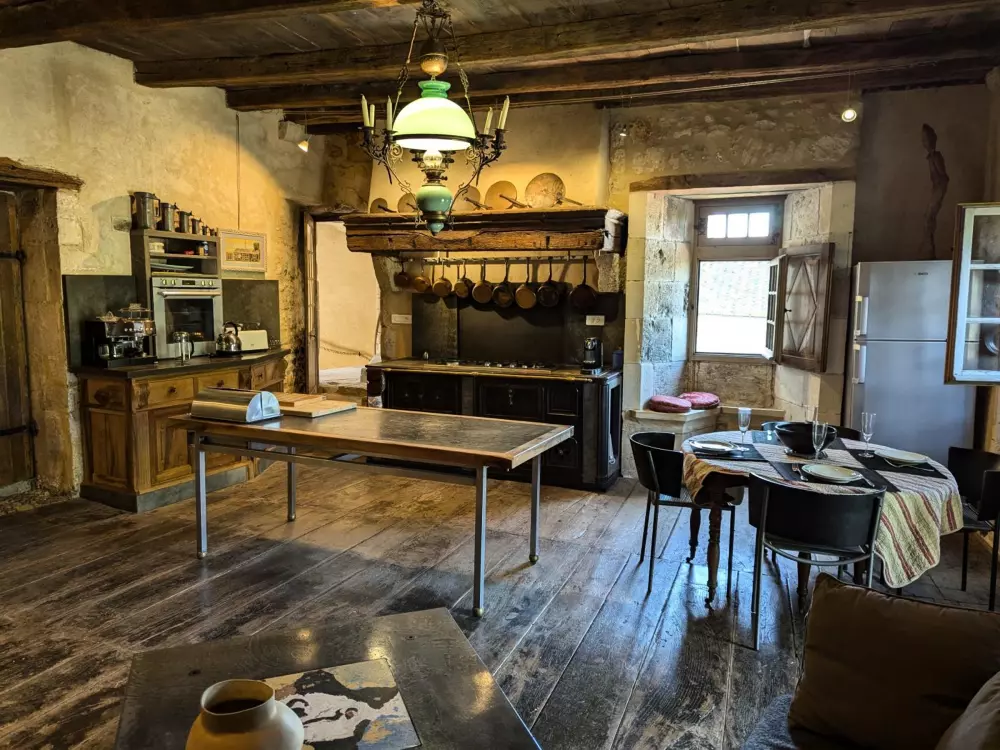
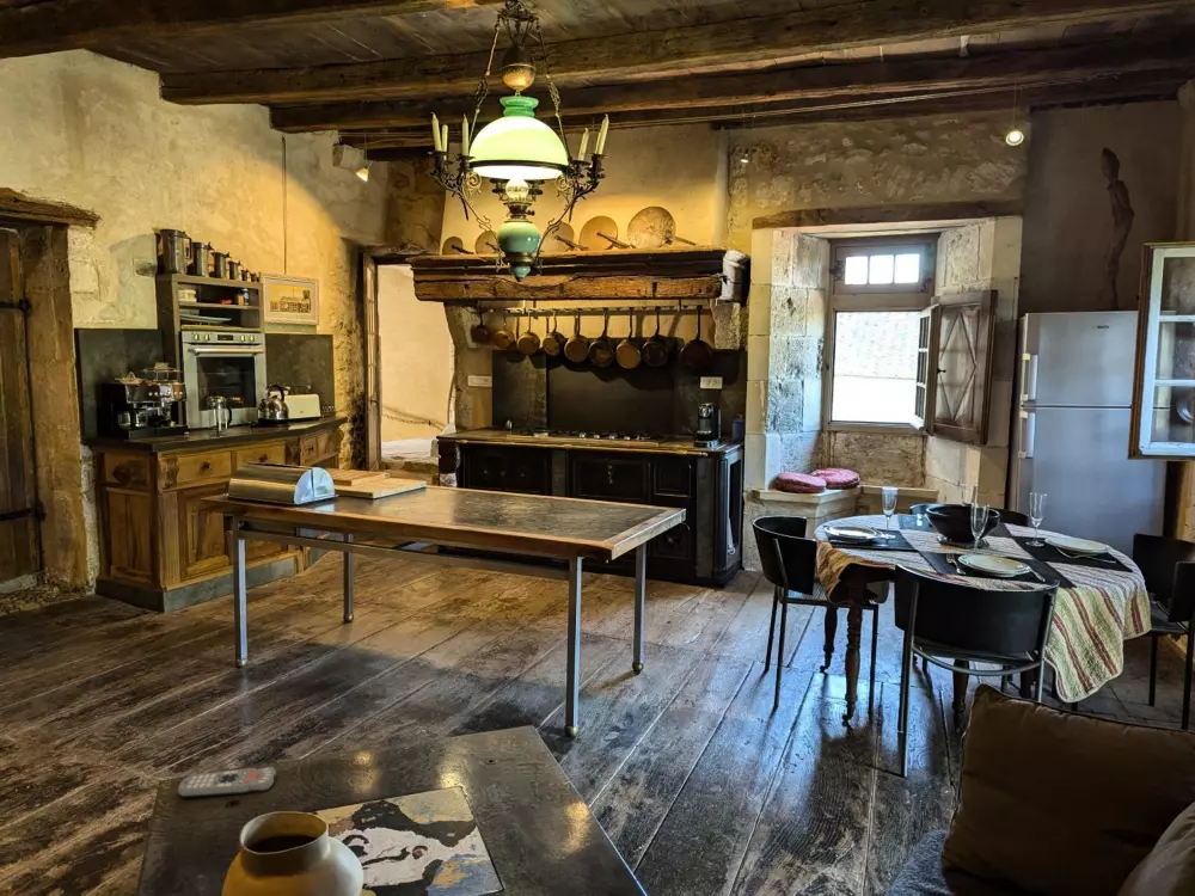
+ remote control [177,766,277,799]
